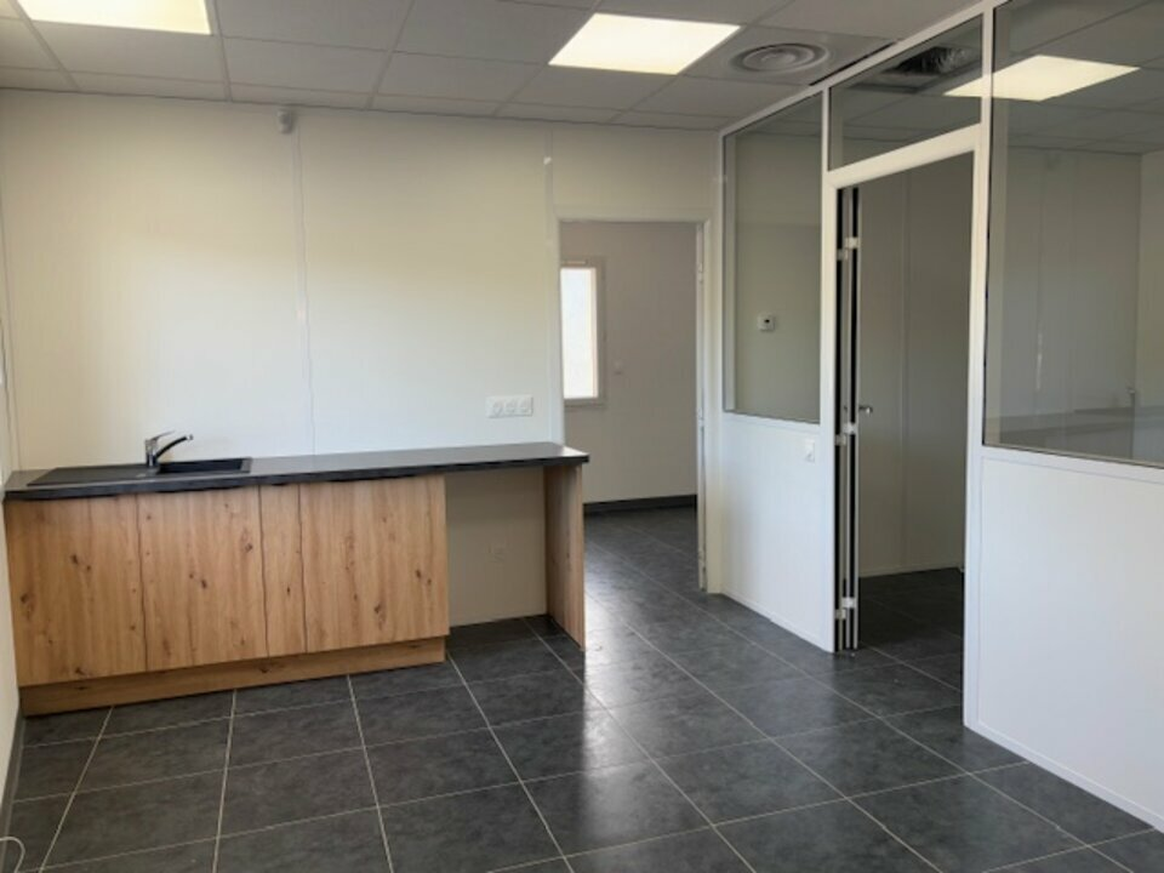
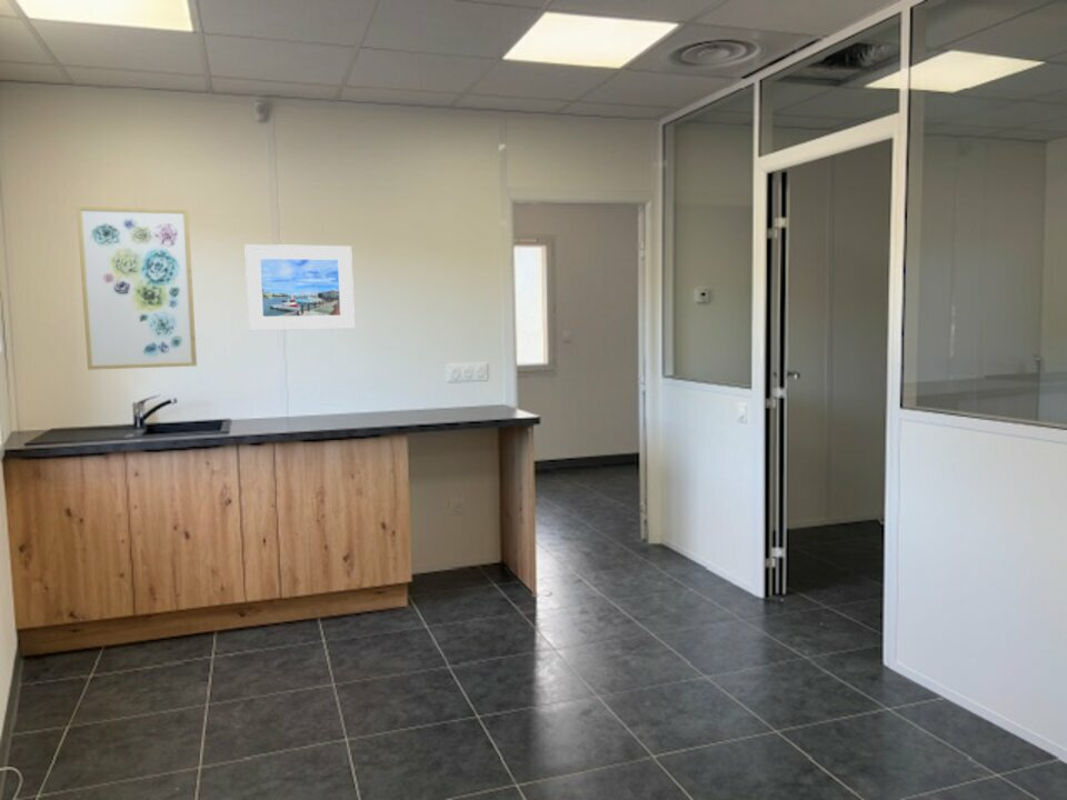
+ wall art [76,206,198,371]
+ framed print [243,243,356,332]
